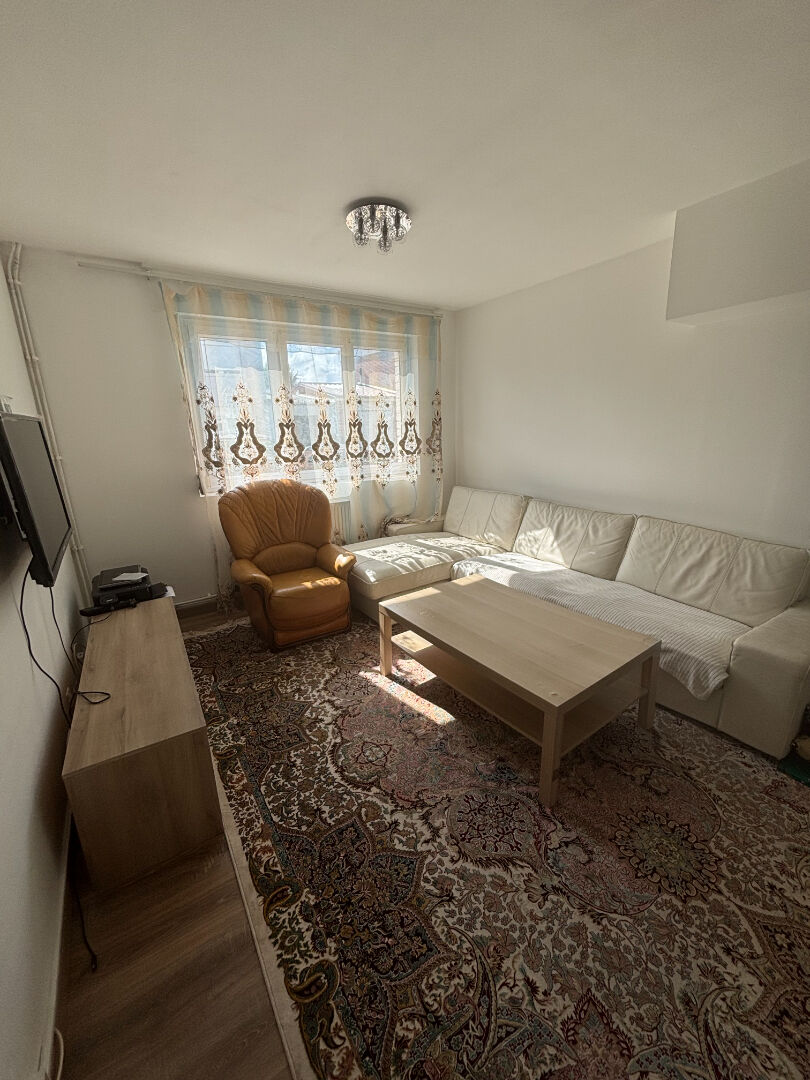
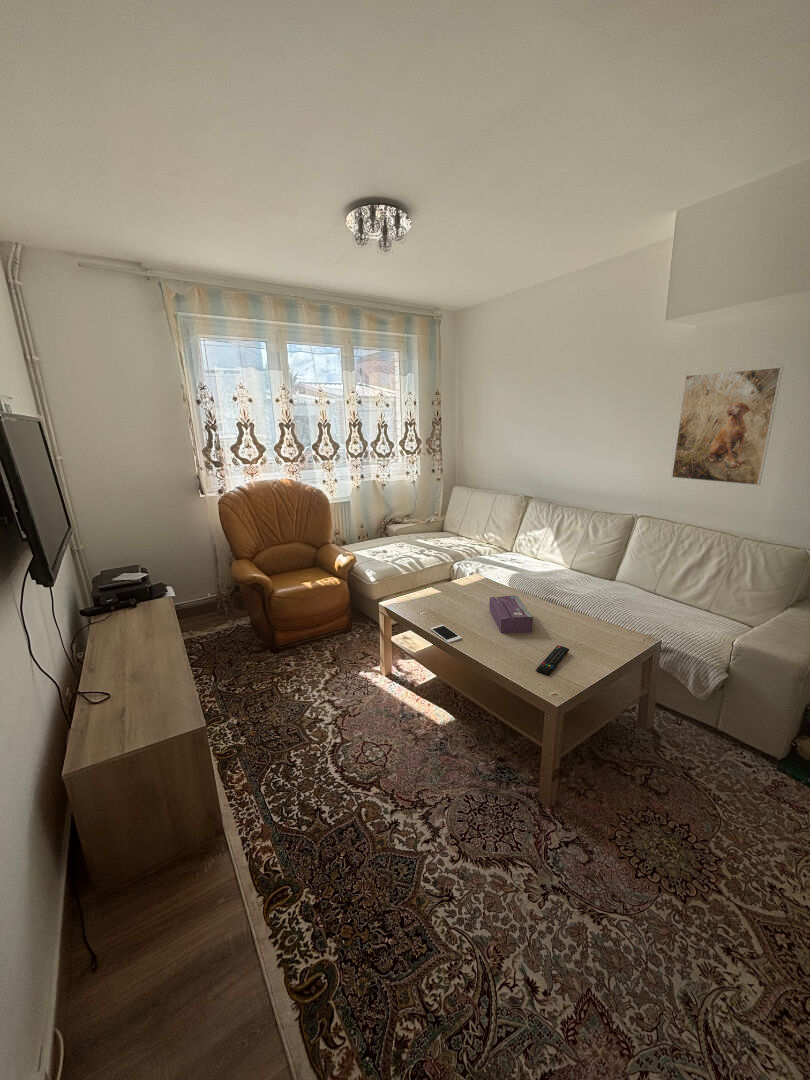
+ cell phone [429,624,463,644]
+ tissue box [488,594,534,634]
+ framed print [671,366,785,486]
+ remote control [535,645,570,677]
